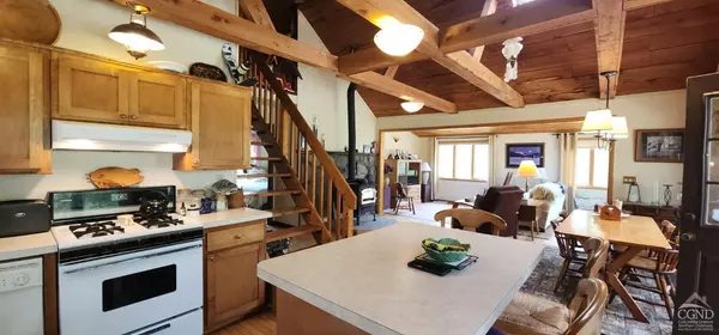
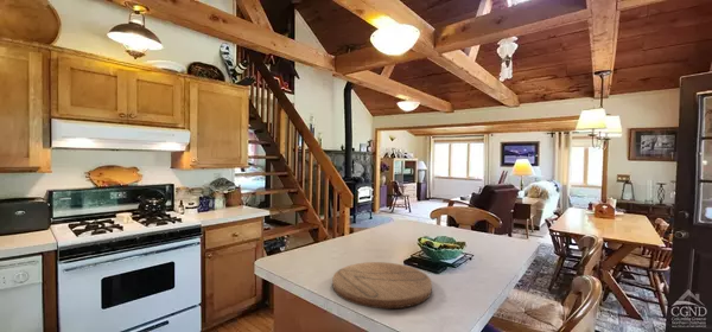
+ cutting board [331,261,433,309]
